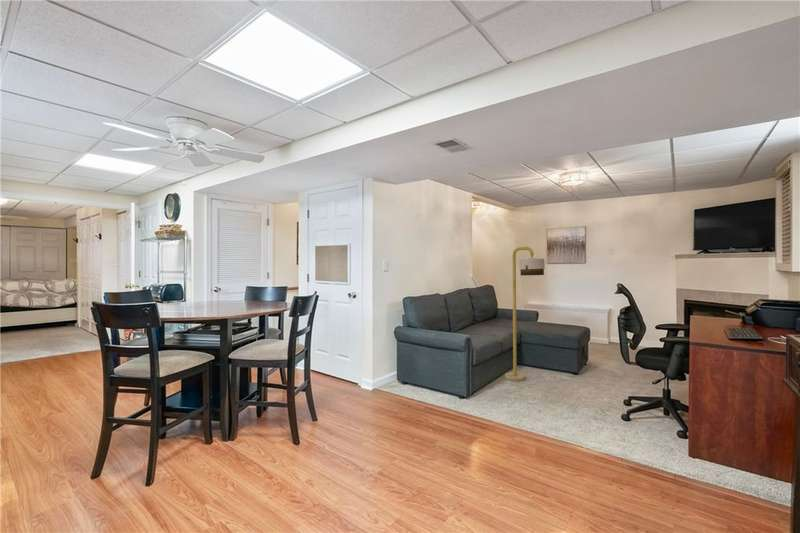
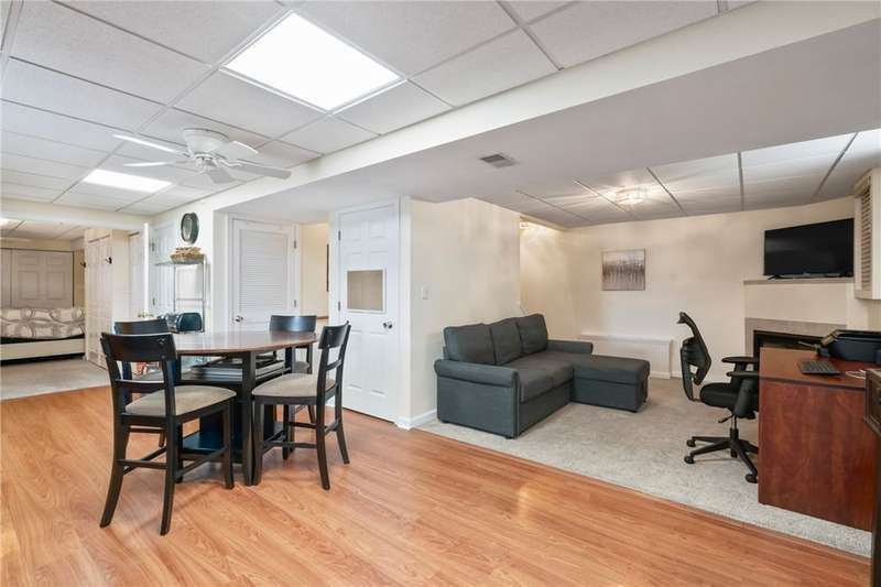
- floor lamp [504,246,546,382]
